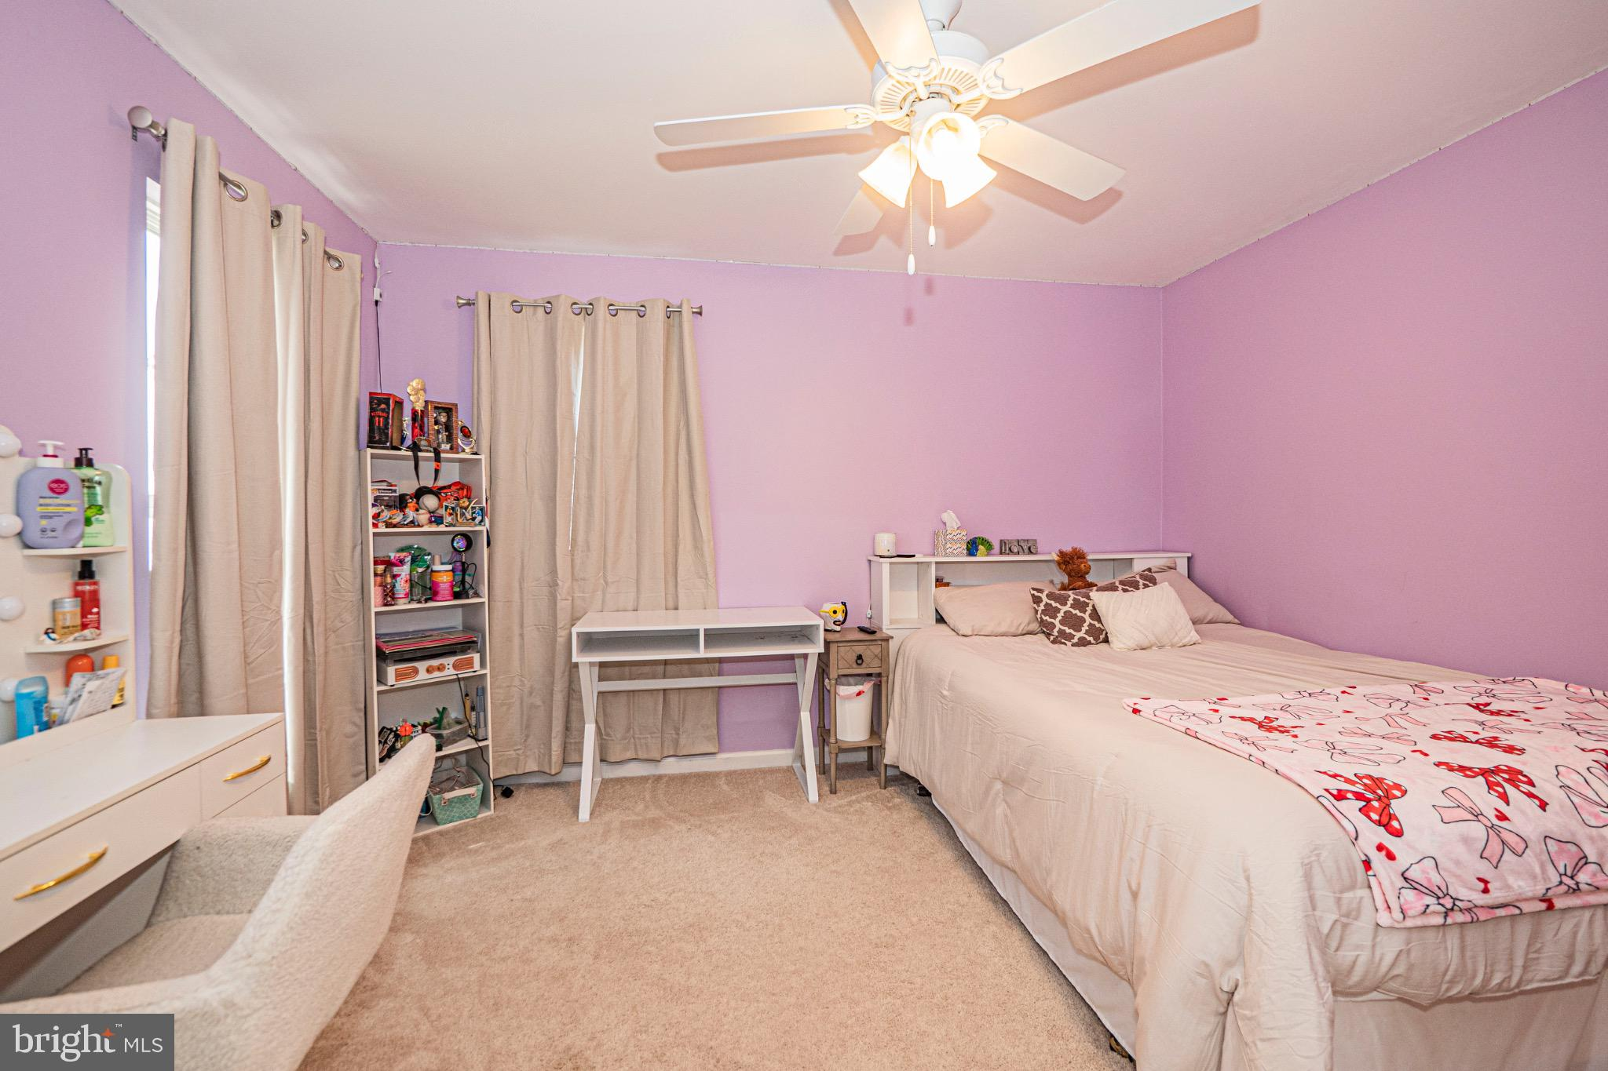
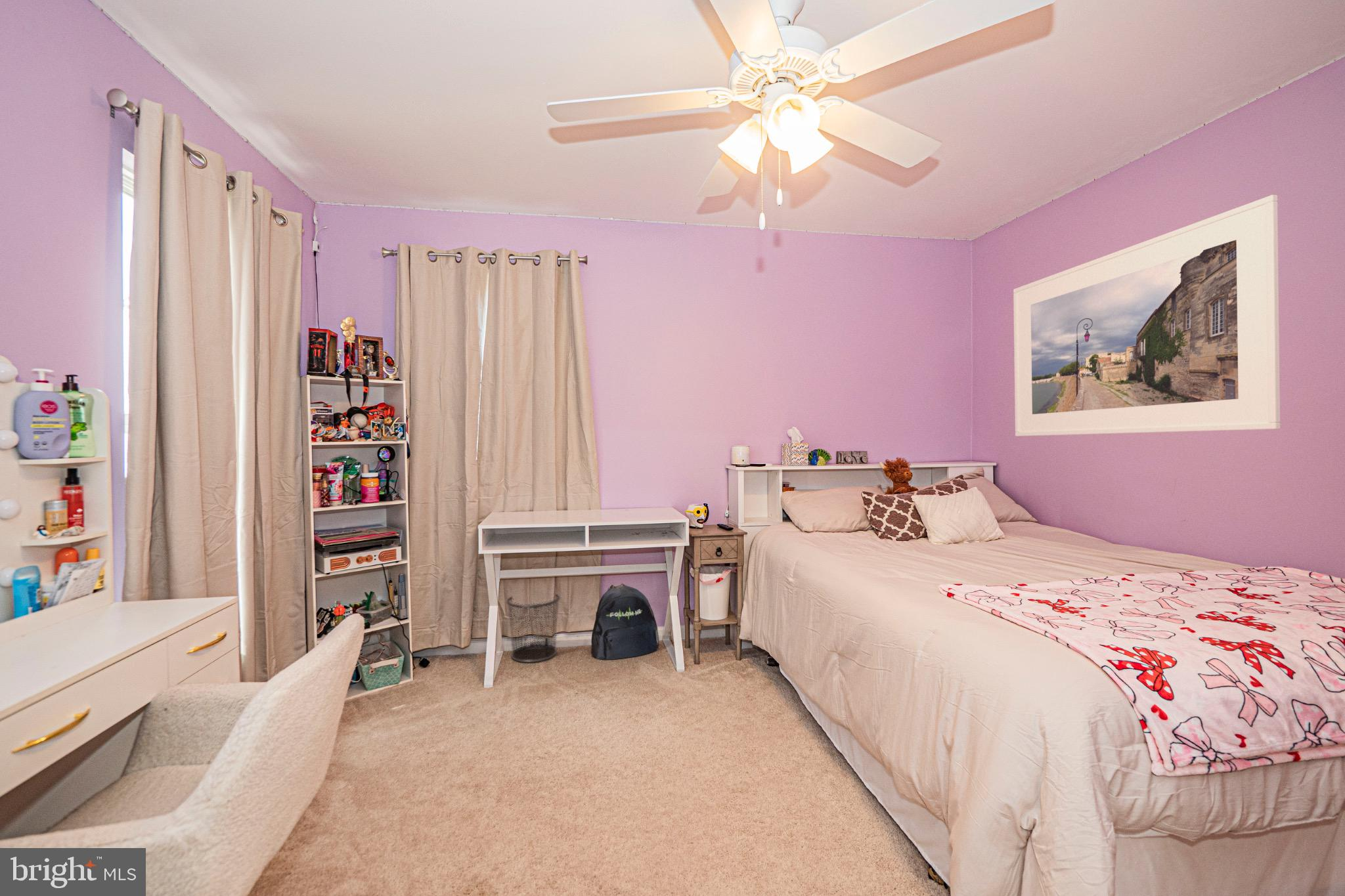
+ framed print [1013,194,1281,437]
+ waste bin [506,593,561,663]
+ backpack [590,583,659,660]
